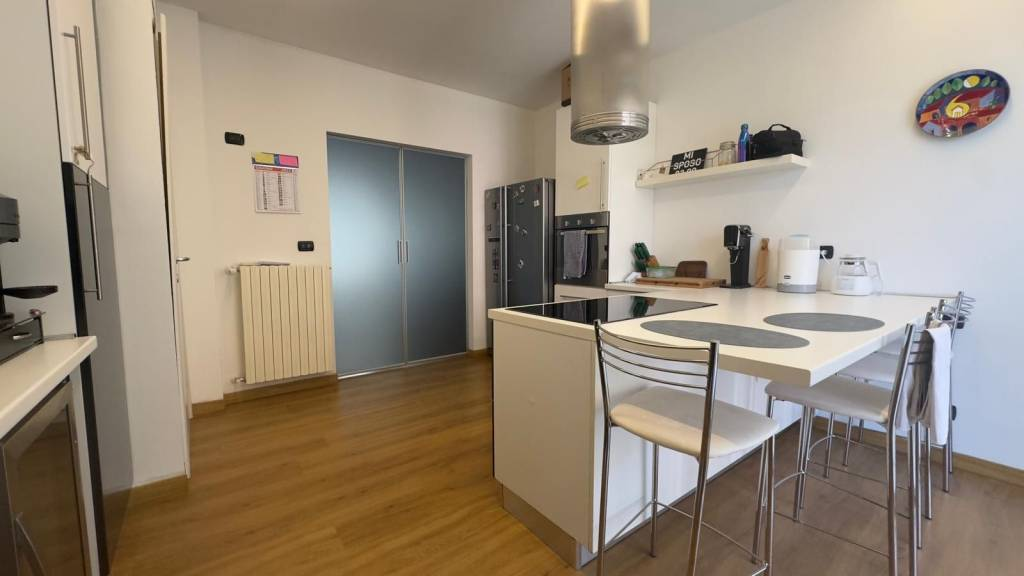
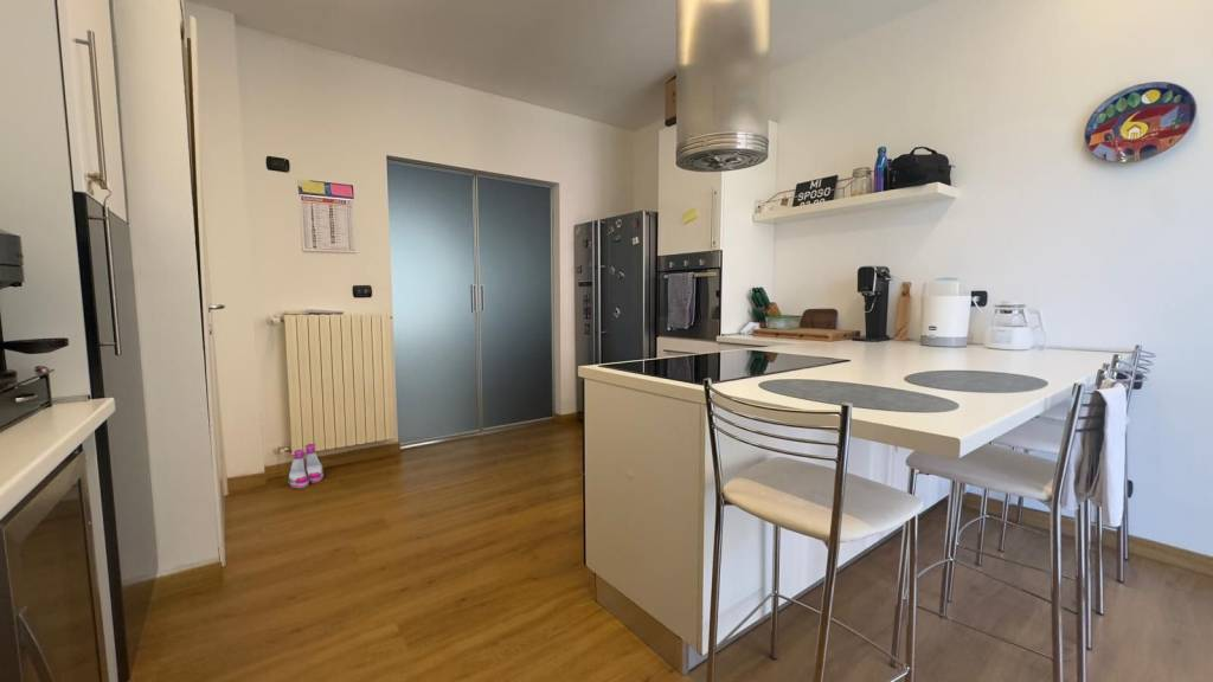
+ boots [287,443,325,489]
